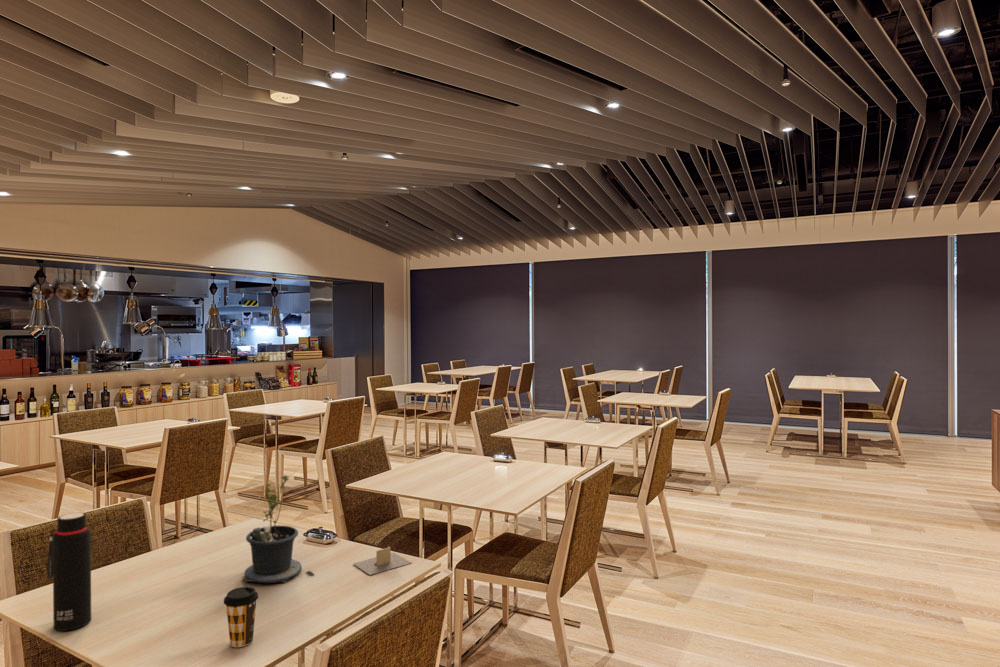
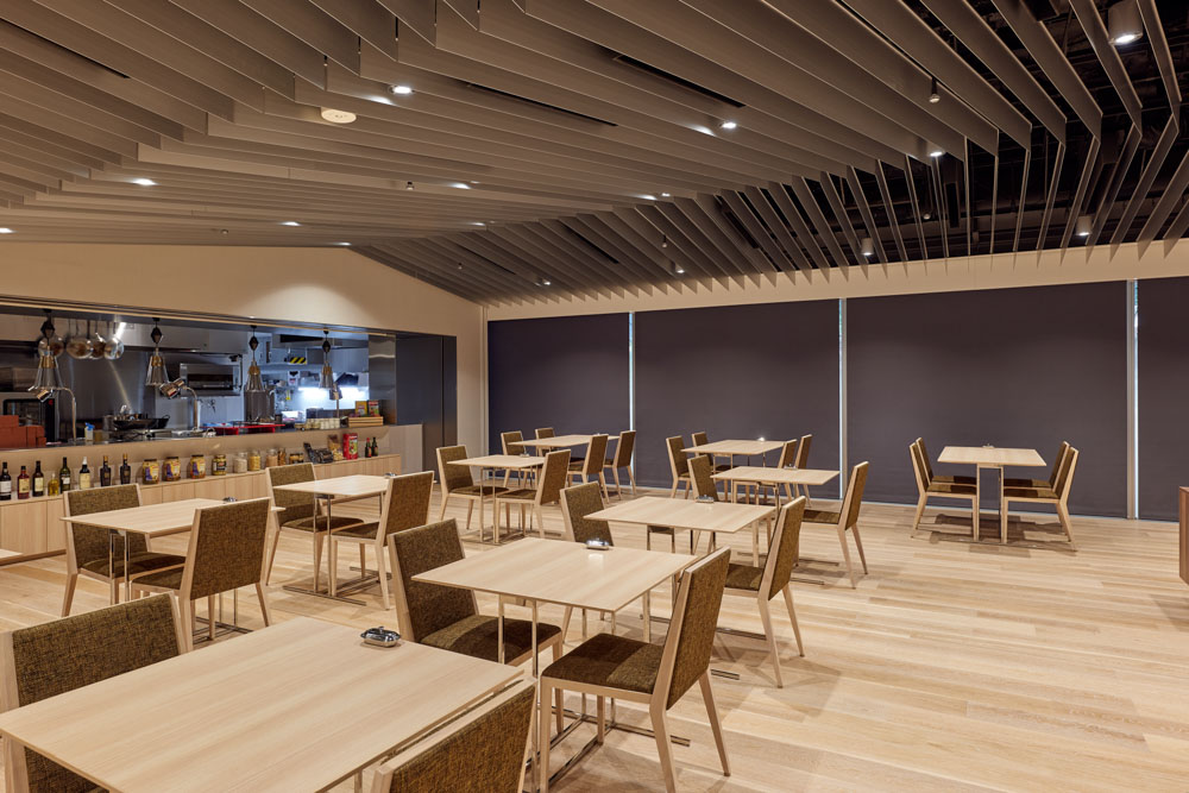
- coffee cup [223,586,259,648]
- water bottle [46,512,92,632]
- potted plant [242,474,316,584]
- napkin holder [352,545,413,576]
